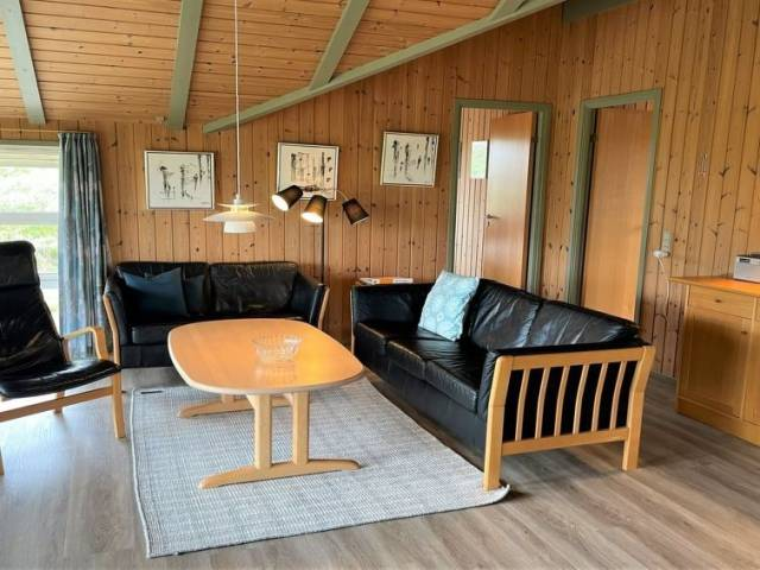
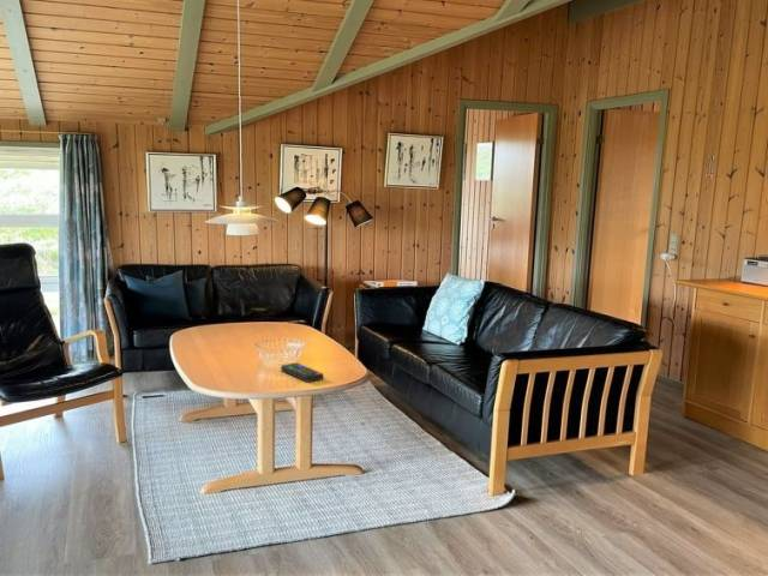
+ remote control [280,361,324,383]
